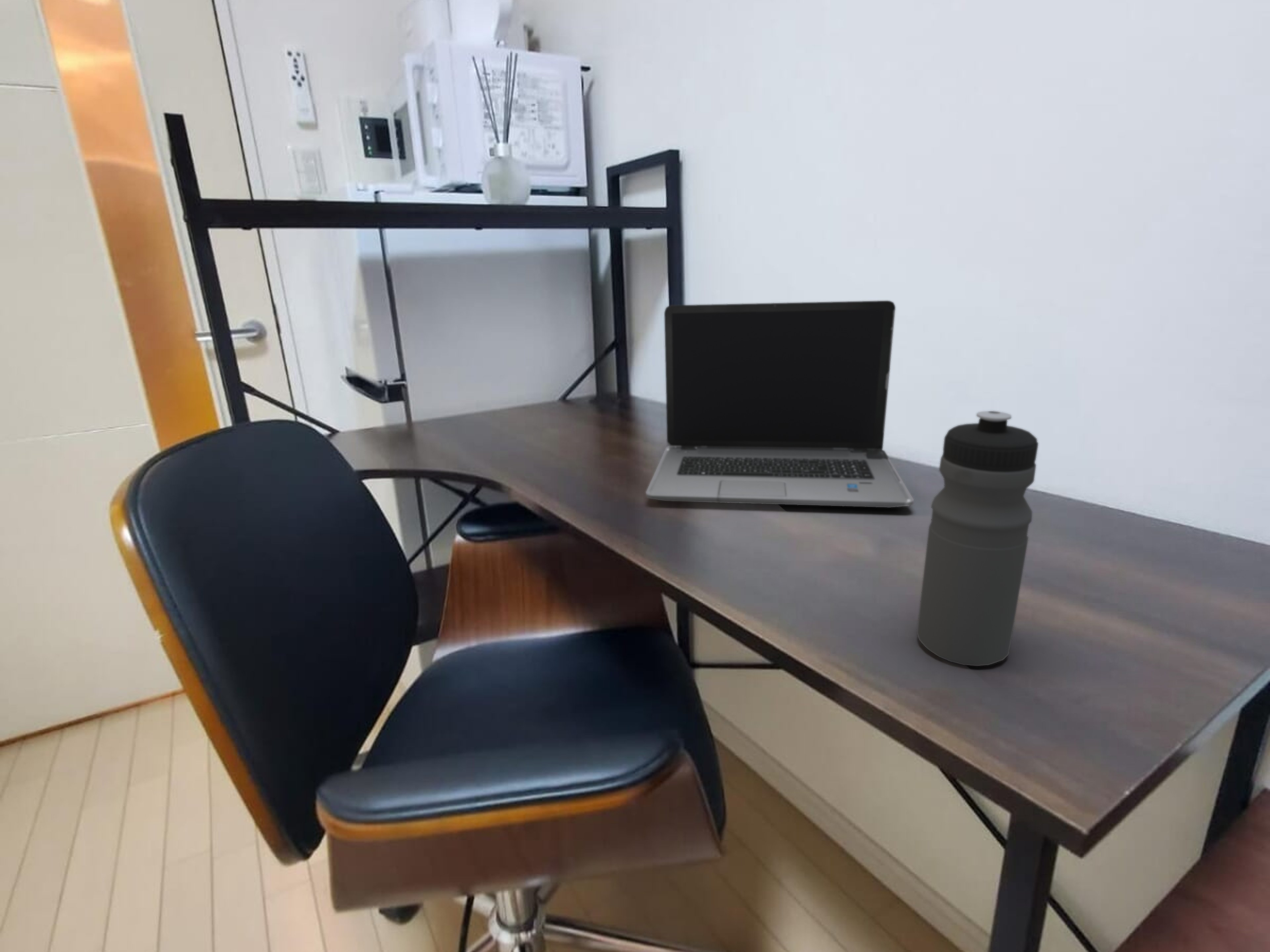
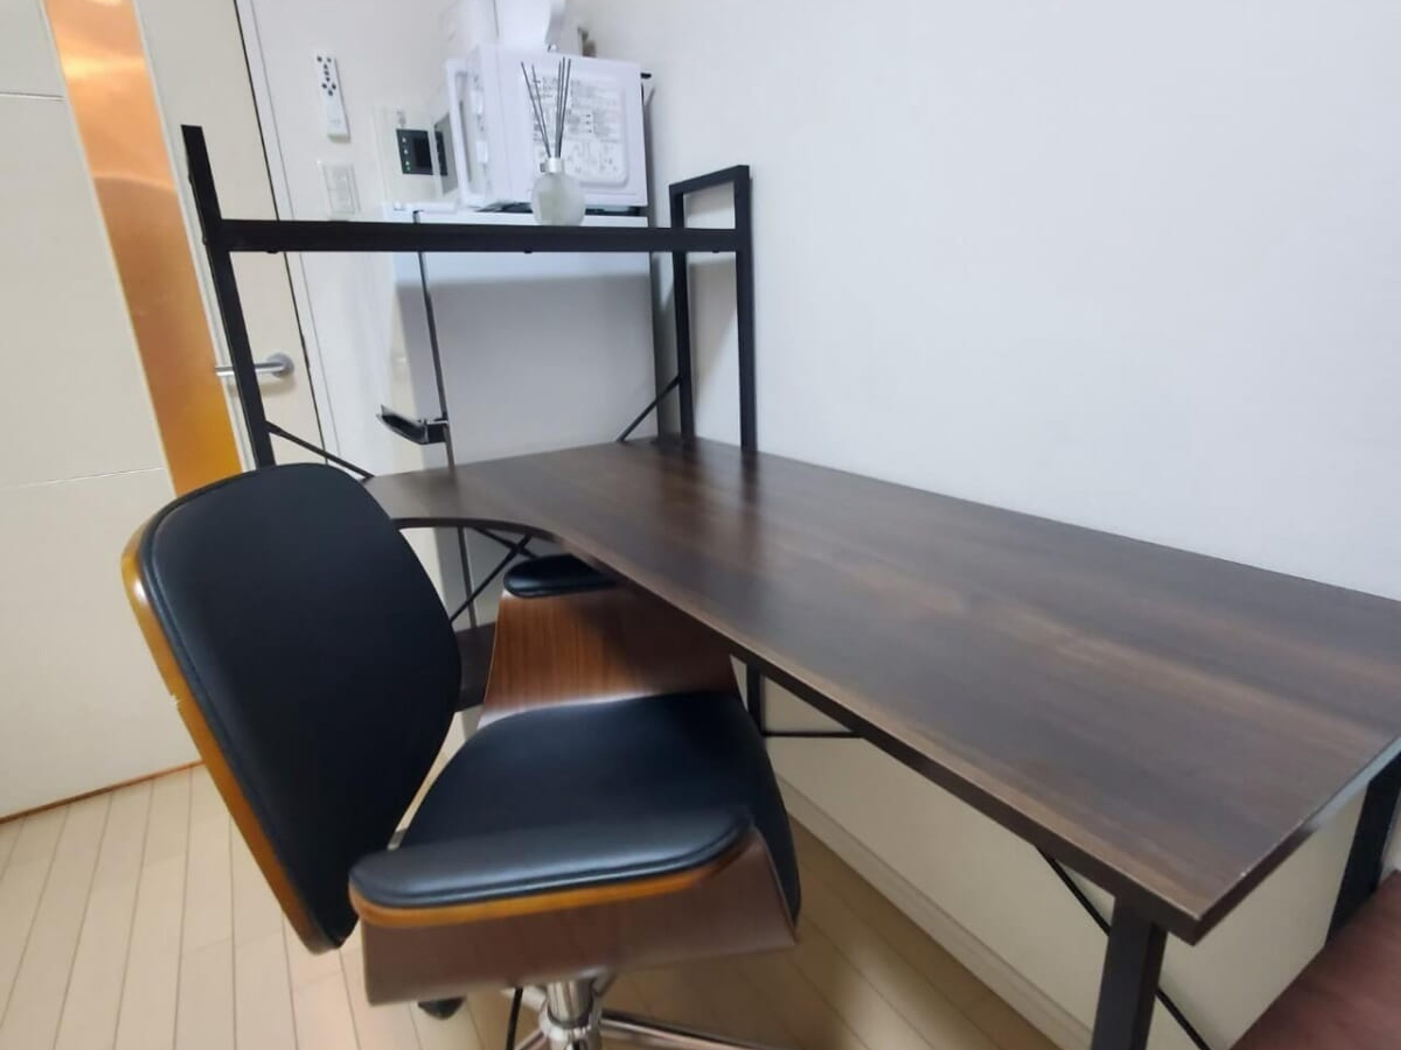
- water bottle [916,411,1039,666]
- laptop computer [645,300,914,508]
